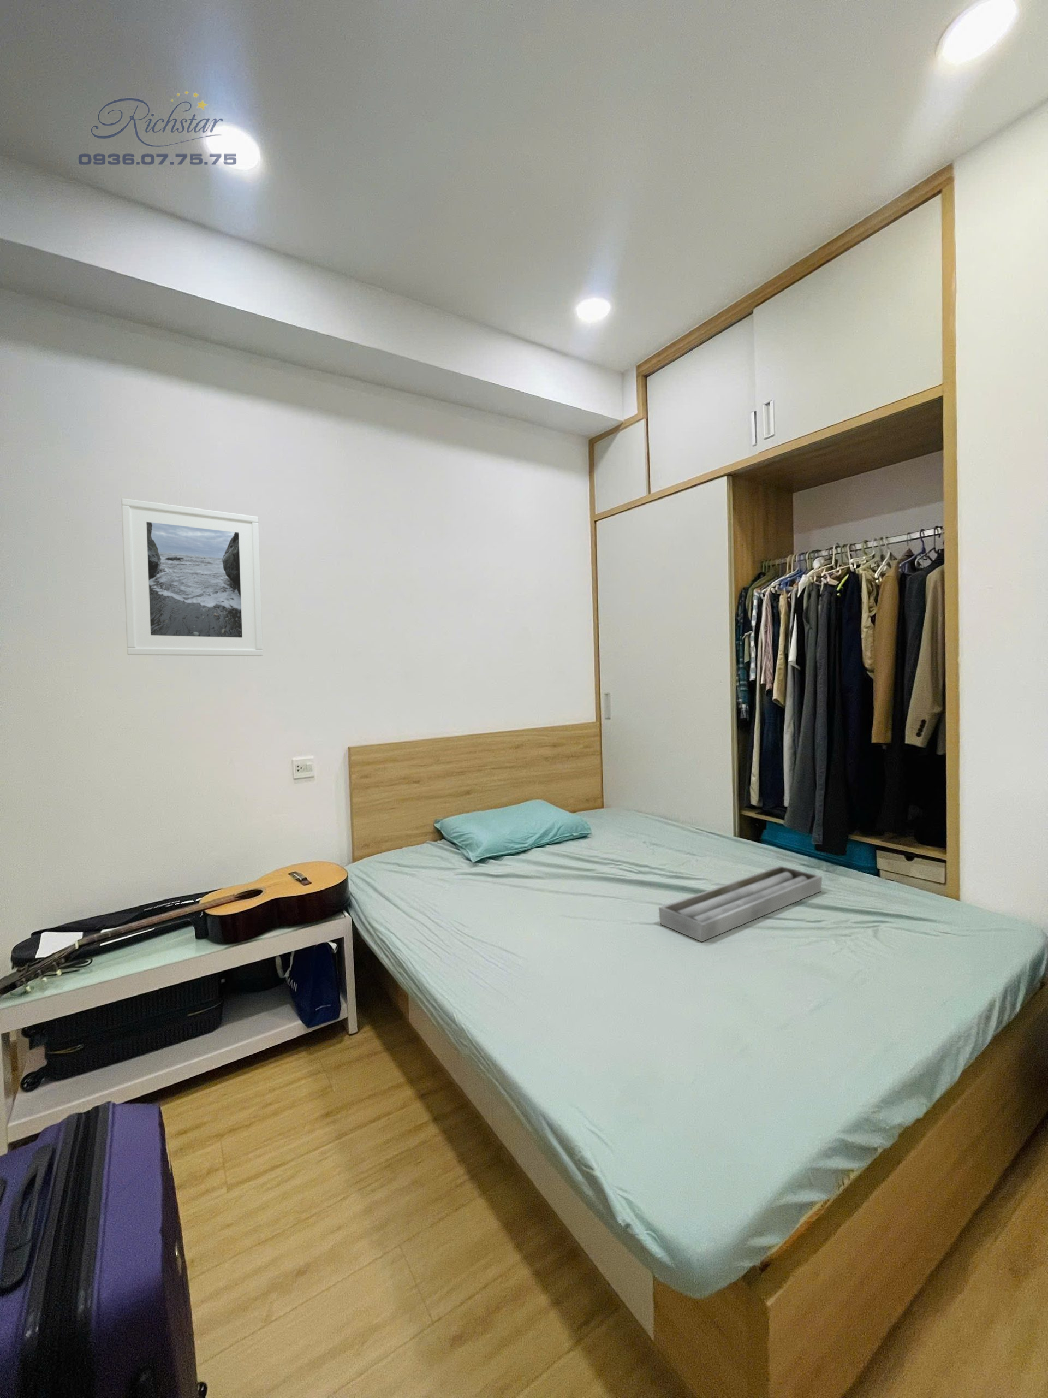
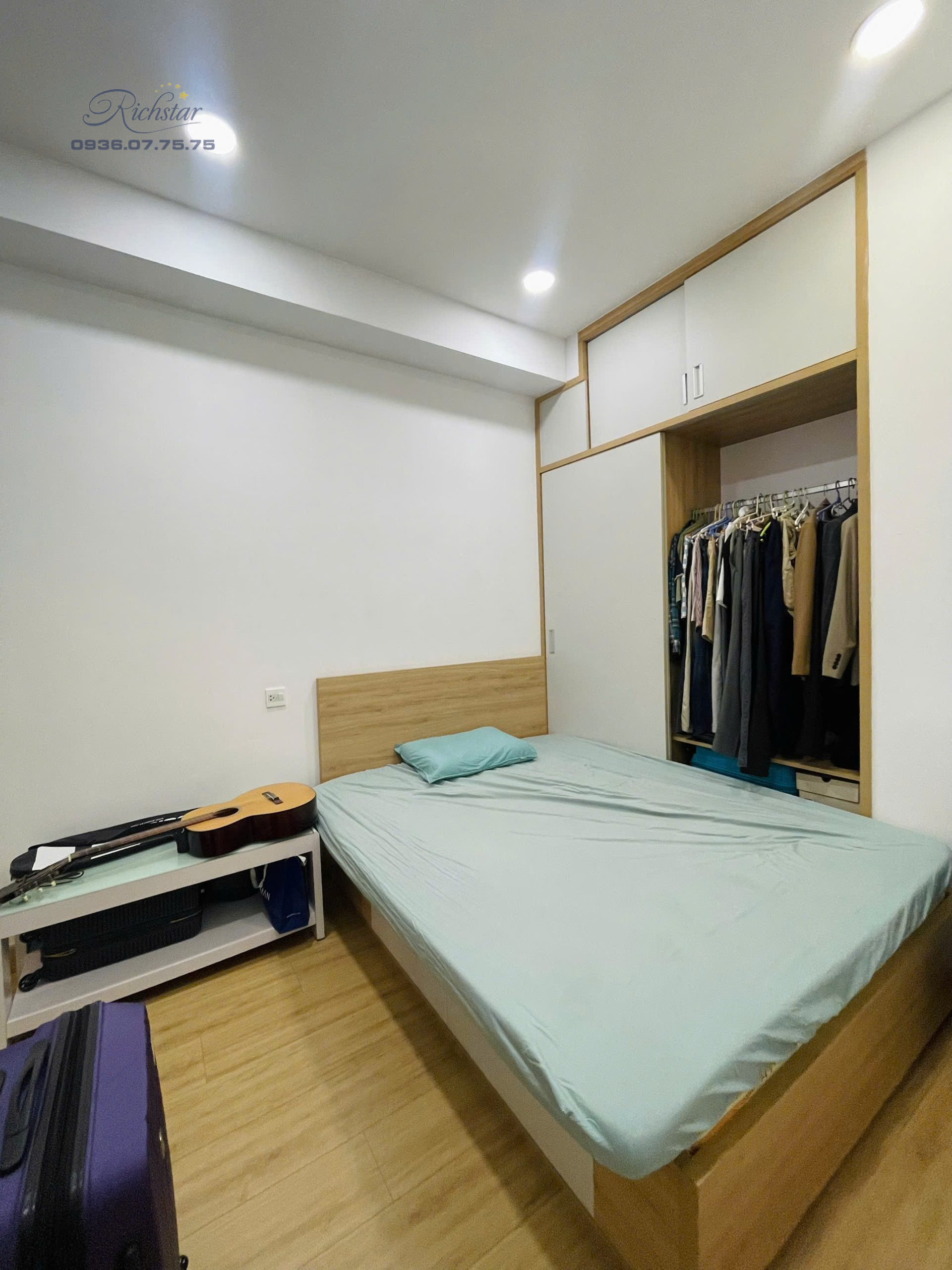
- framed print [121,498,263,657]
- tray [658,865,822,942]
